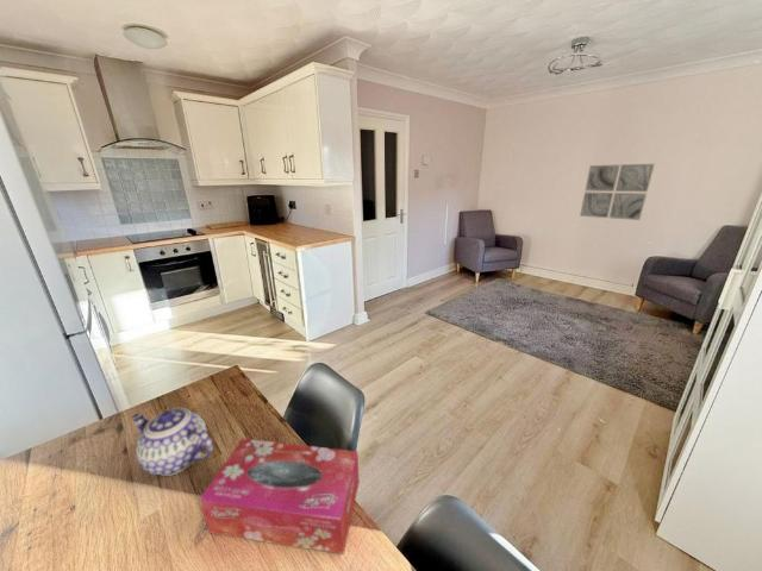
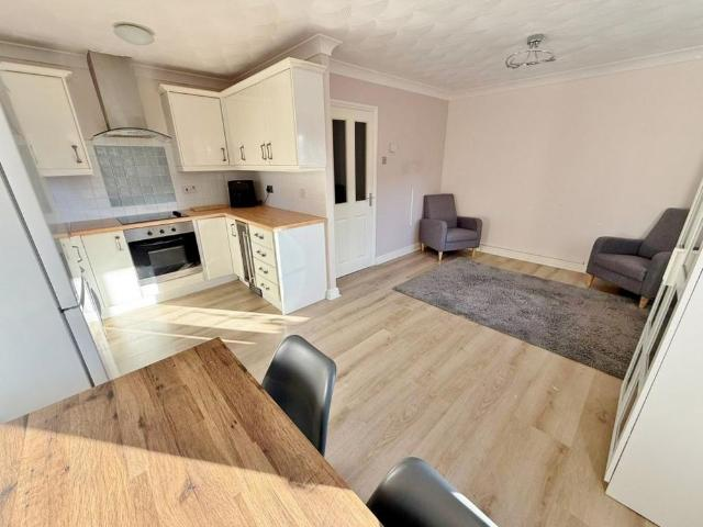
- wall art [579,163,656,221]
- teapot [130,407,214,477]
- tissue box [199,438,361,556]
